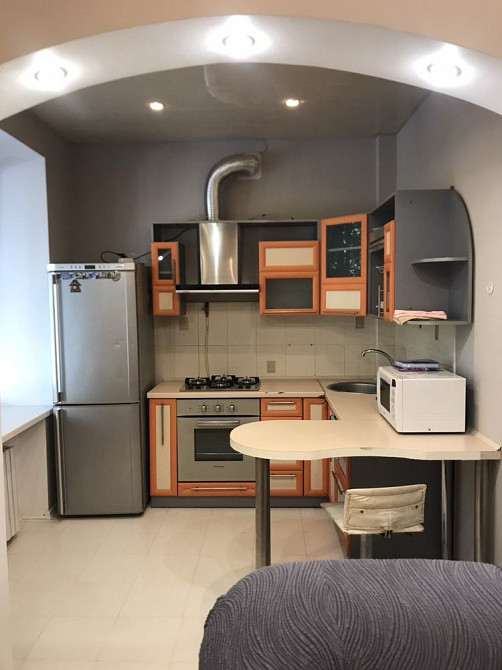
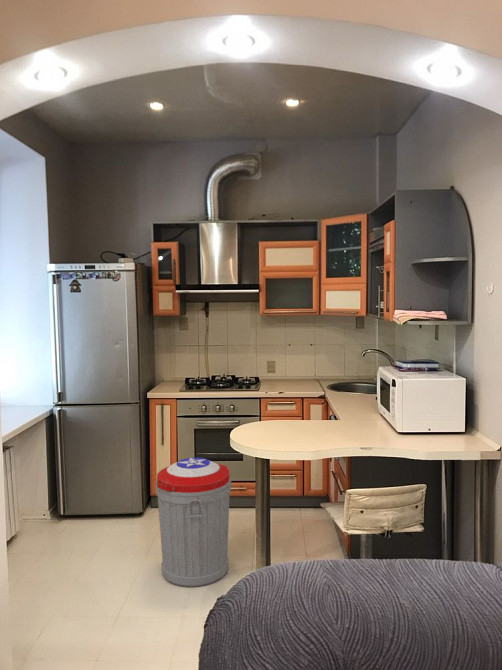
+ trash can [155,457,232,588]
